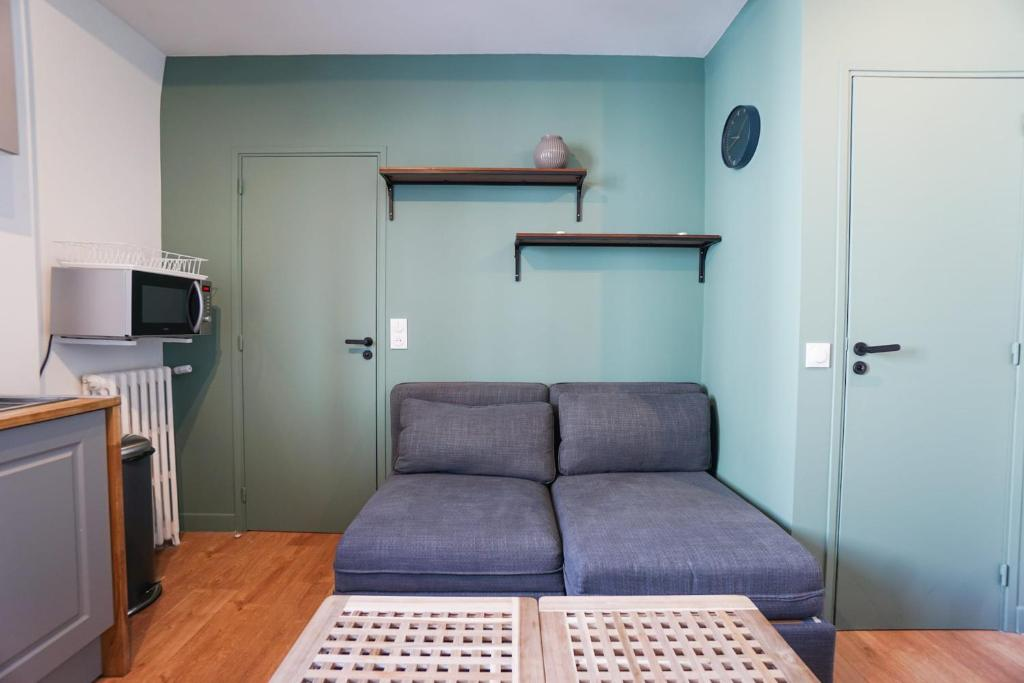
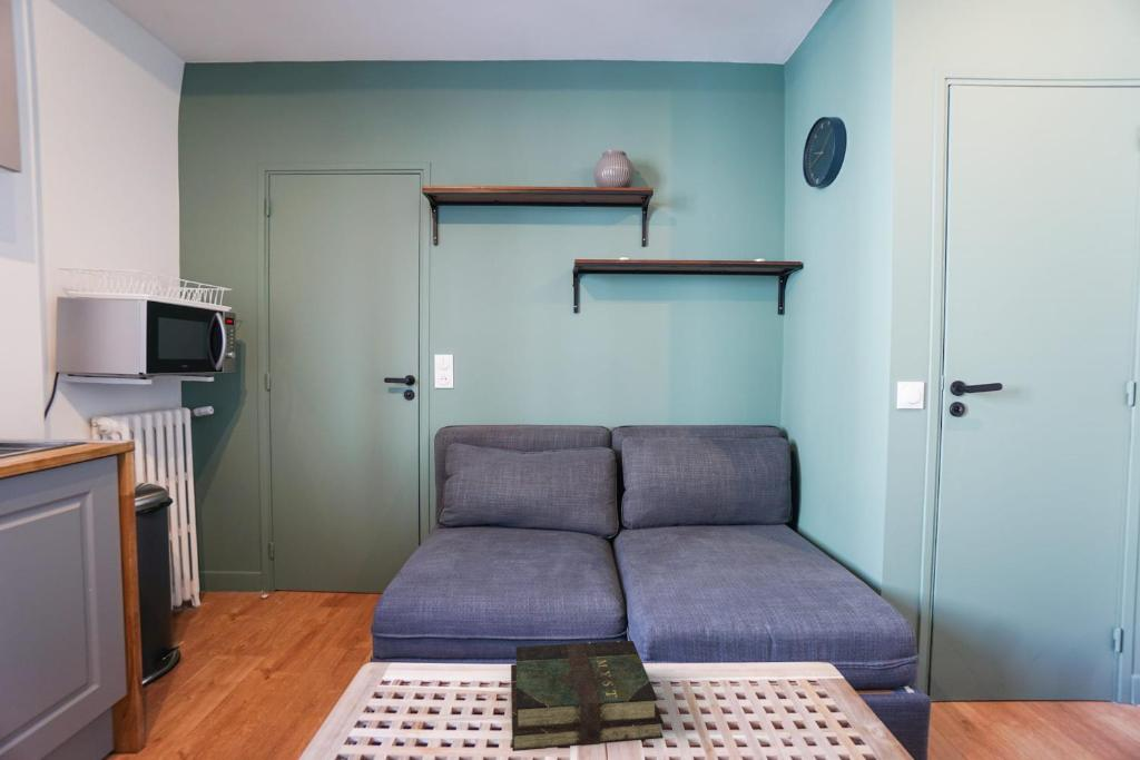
+ book [510,640,665,752]
